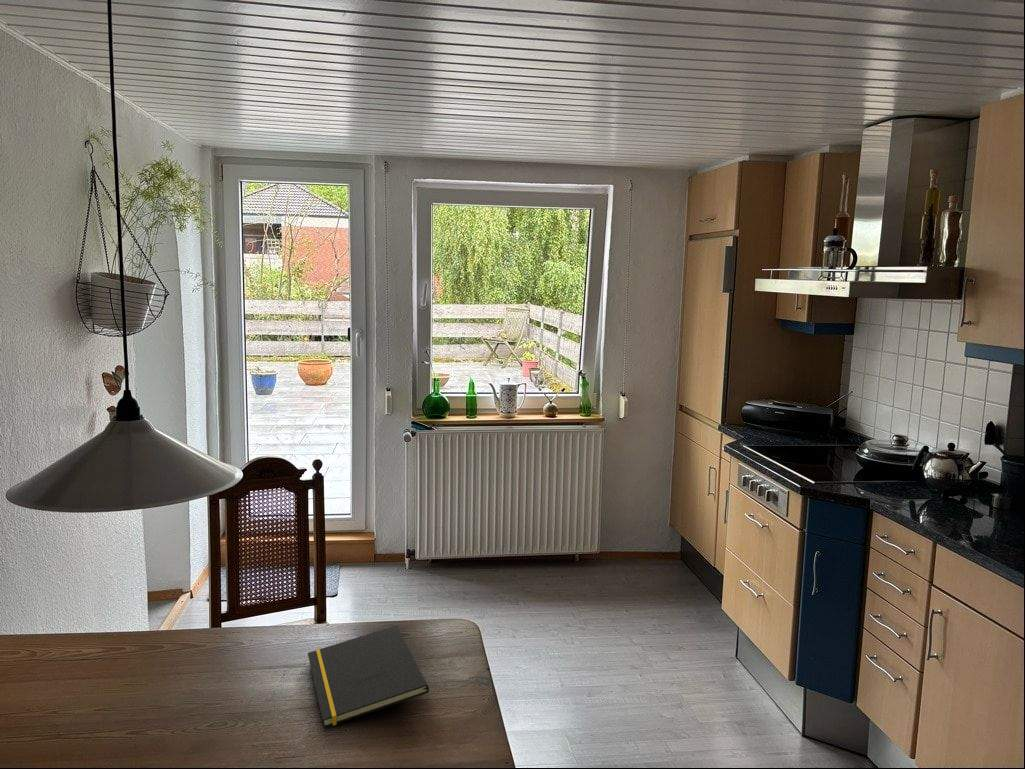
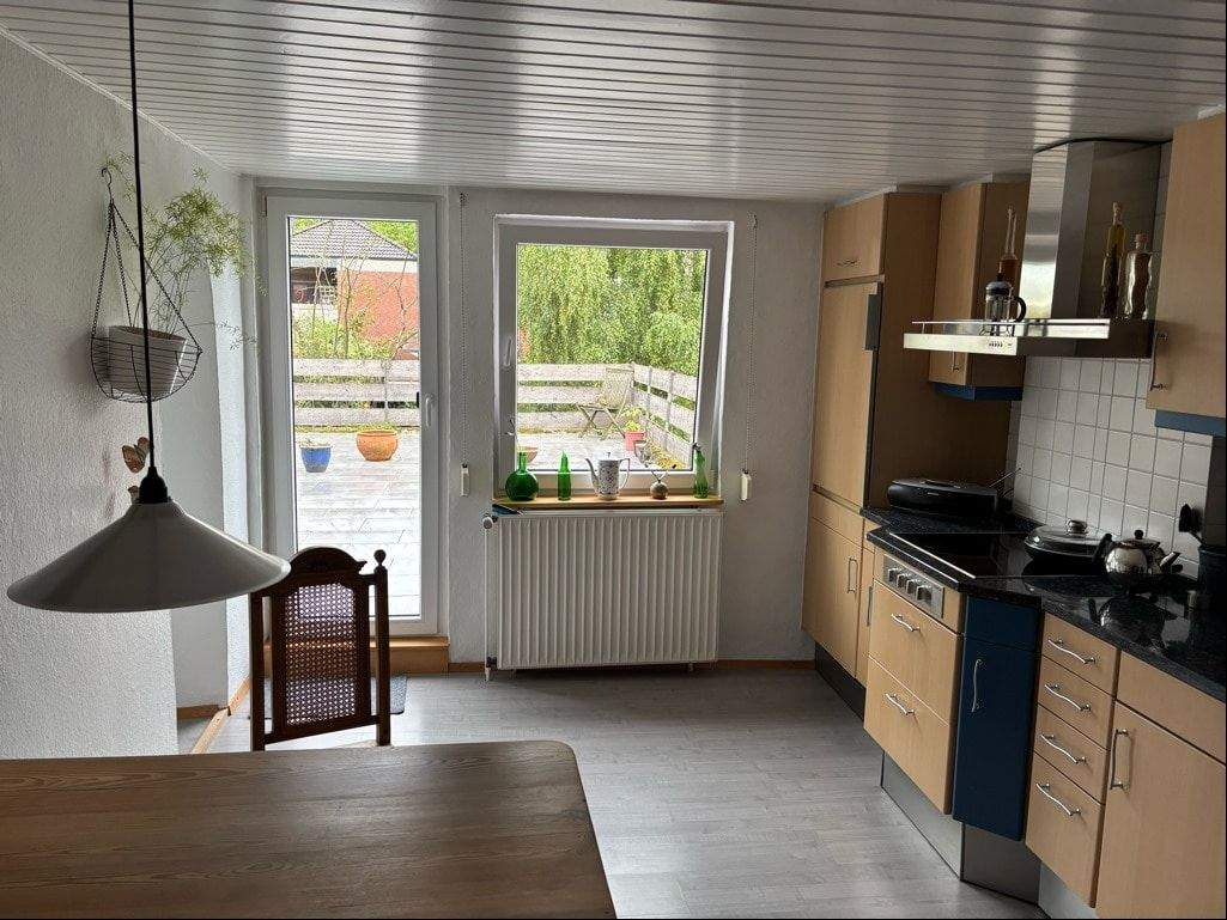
- notepad [307,624,430,729]
